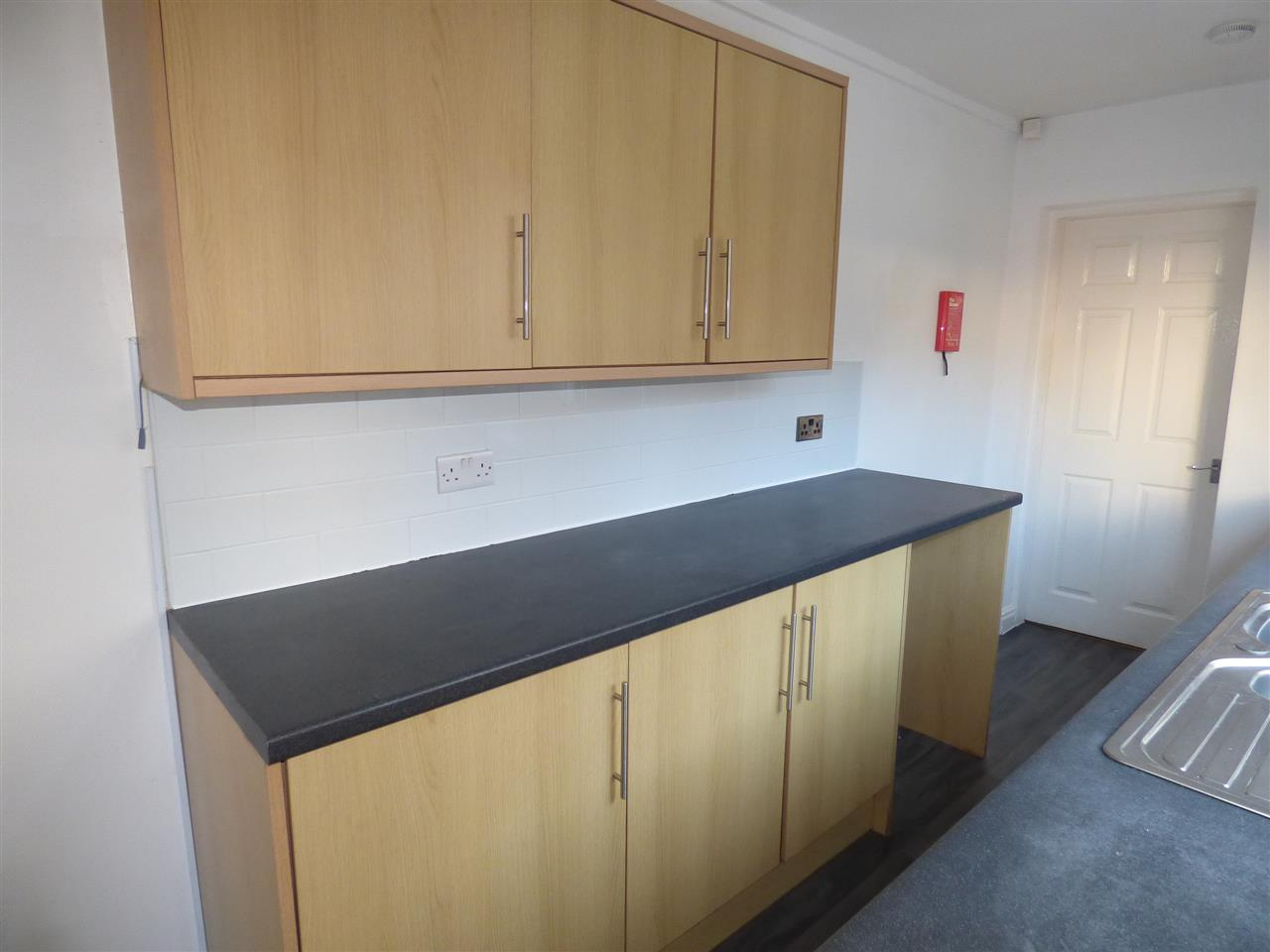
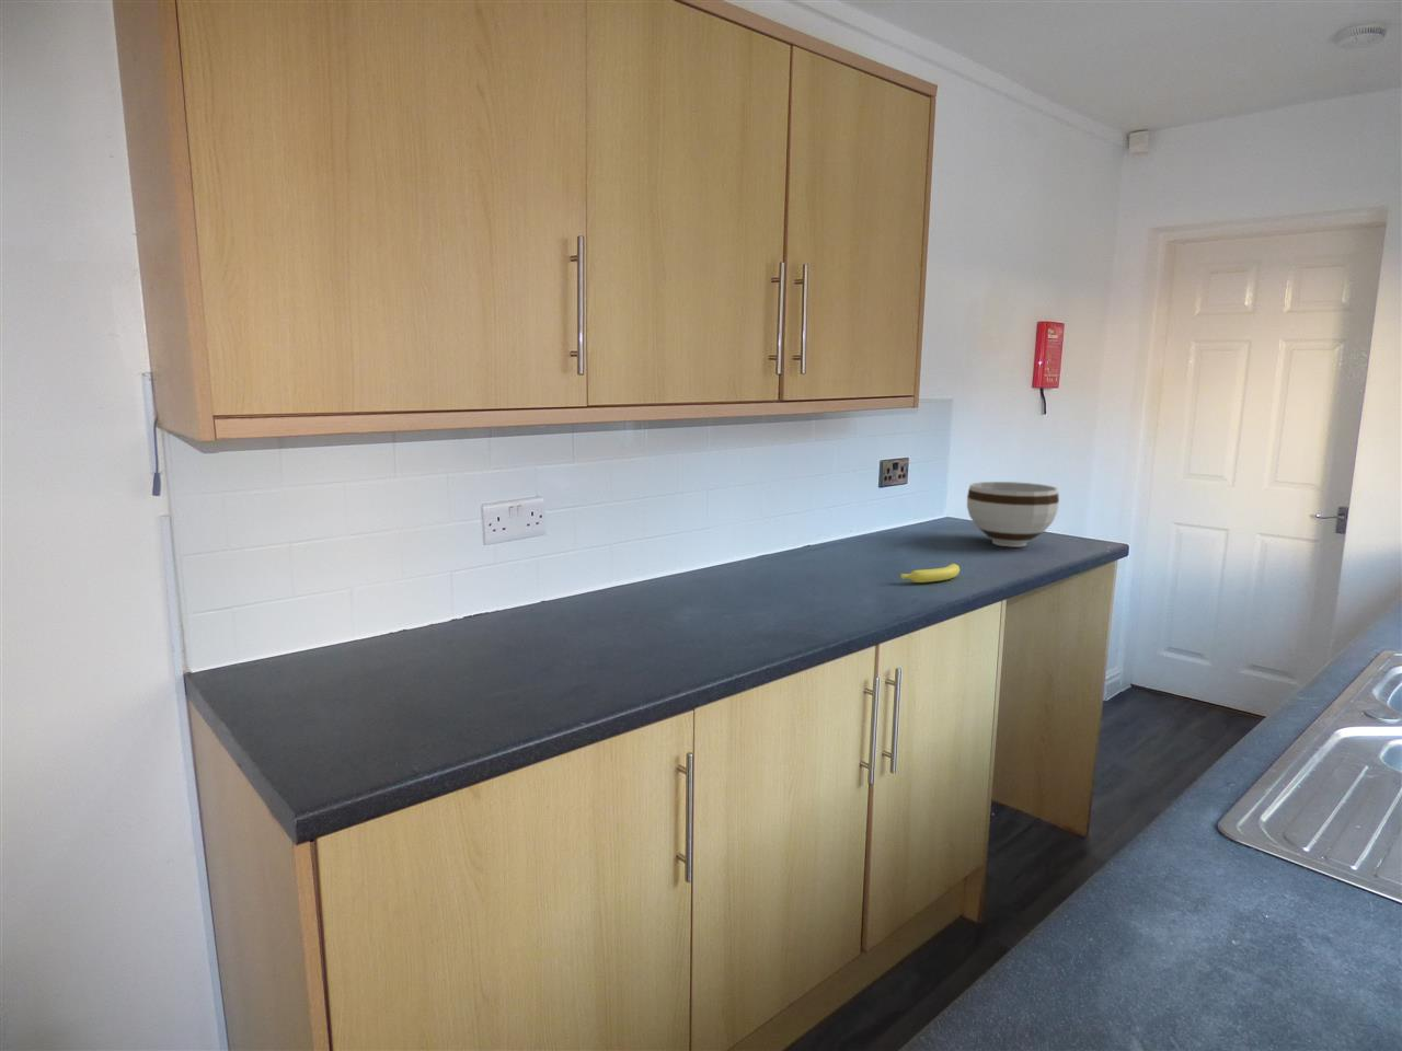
+ banana [901,563,960,584]
+ bowl [966,480,1060,549]
